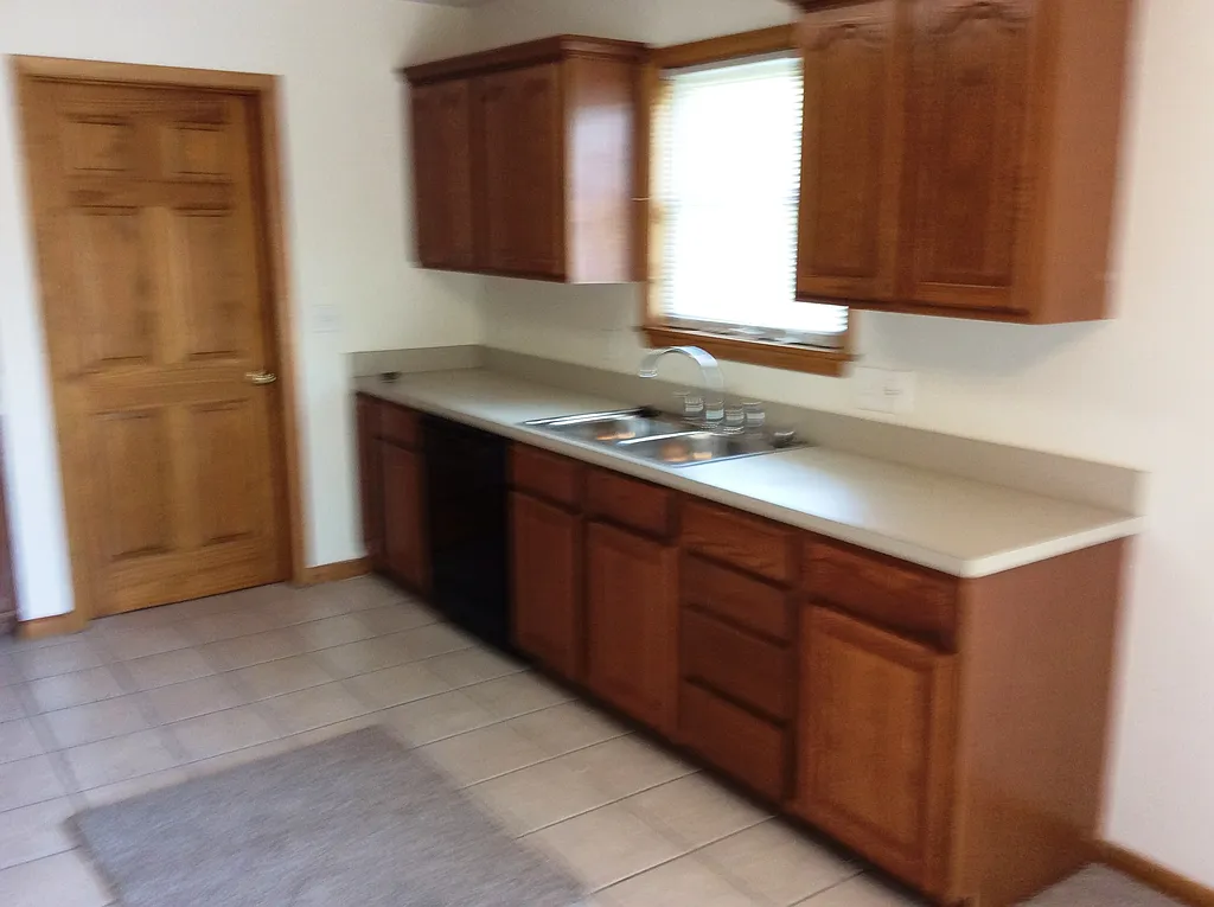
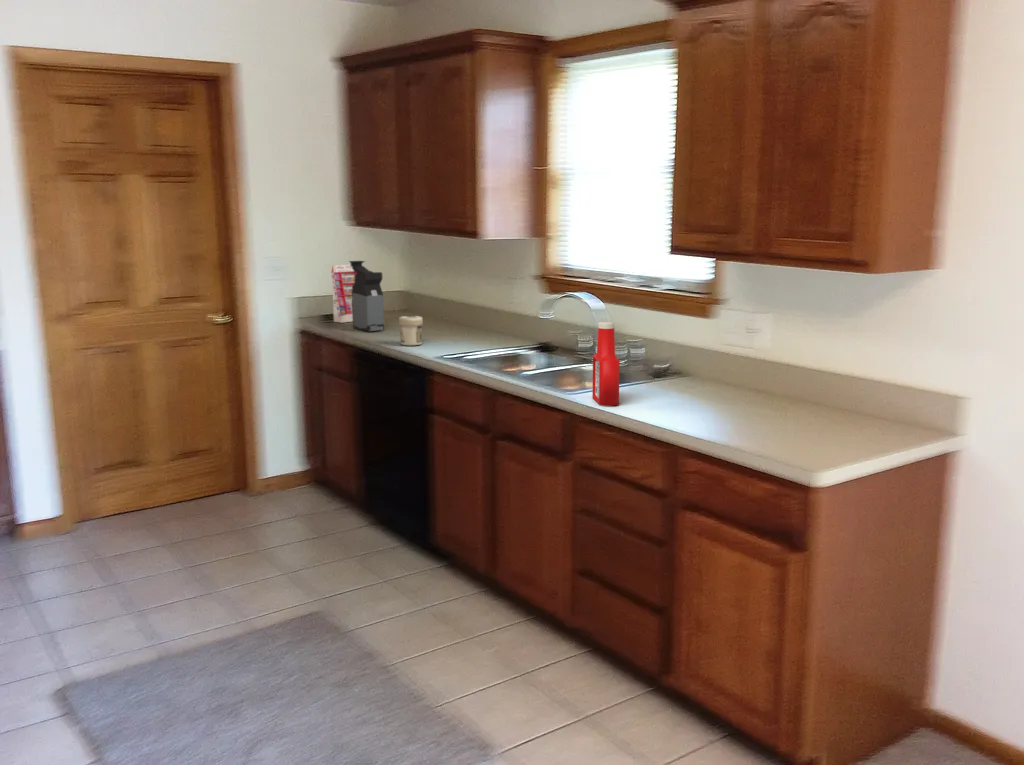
+ gift box [330,264,357,324]
+ jar [398,315,424,347]
+ soap bottle [591,321,621,407]
+ coffee maker [348,260,385,332]
